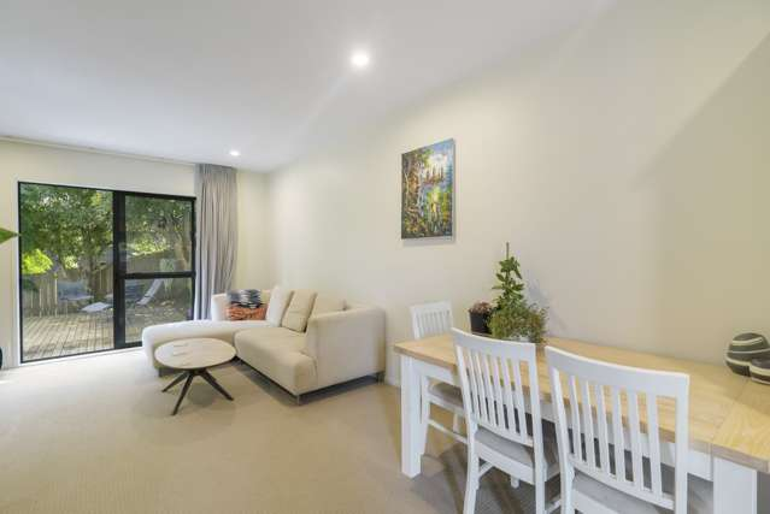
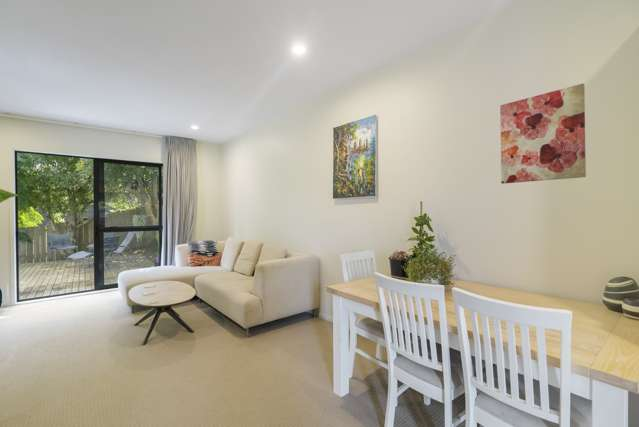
+ wall art [499,83,587,185]
